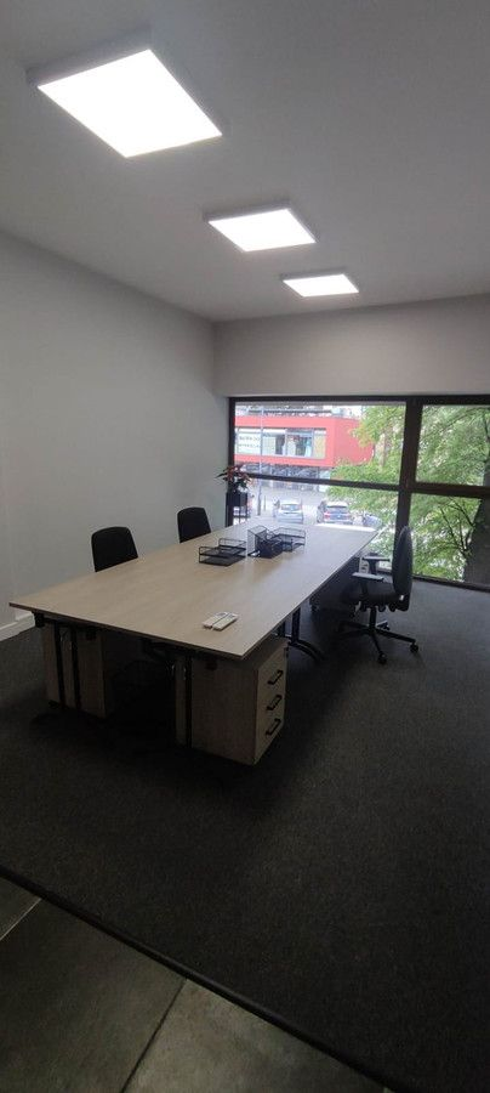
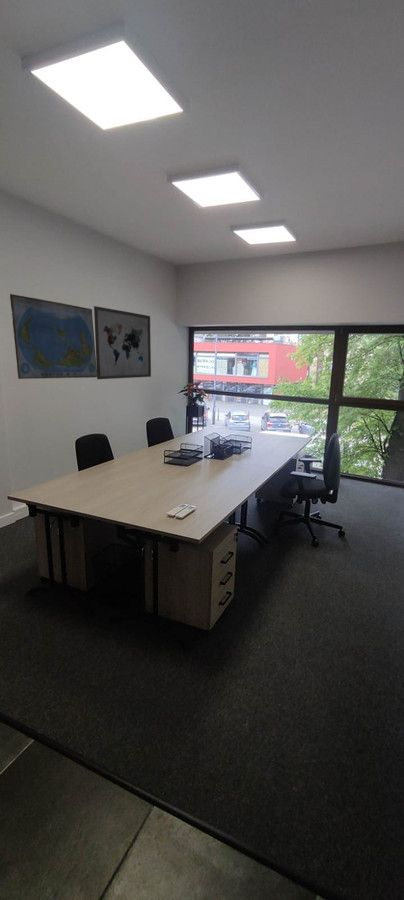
+ wall art [93,305,152,380]
+ world map [9,293,97,380]
